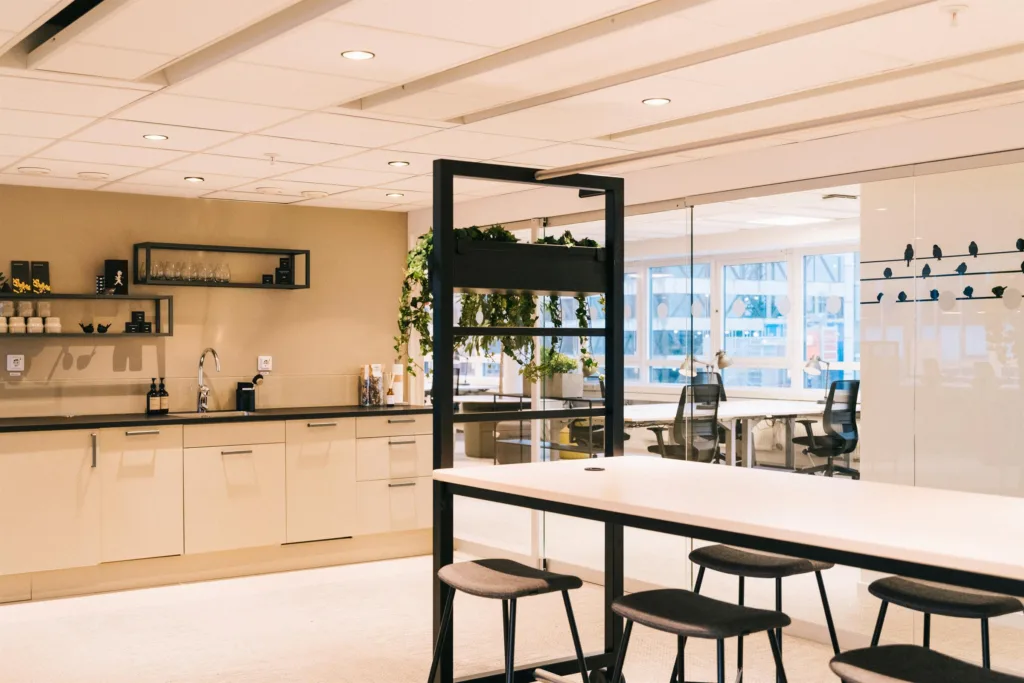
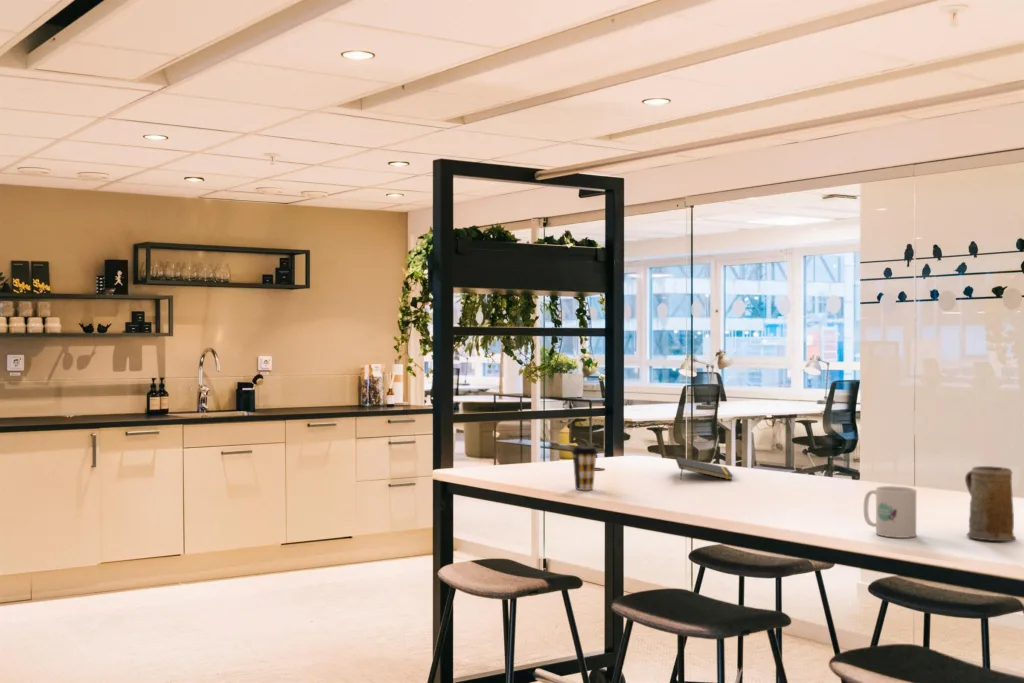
+ mug [863,485,917,539]
+ coffee cup [571,445,599,491]
+ notepad [675,456,734,481]
+ mug [964,465,1017,542]
